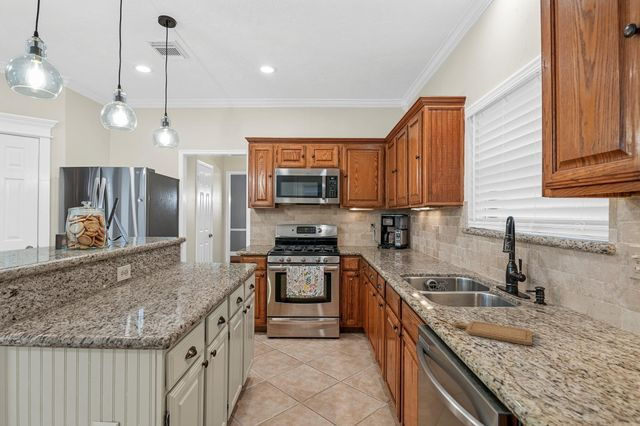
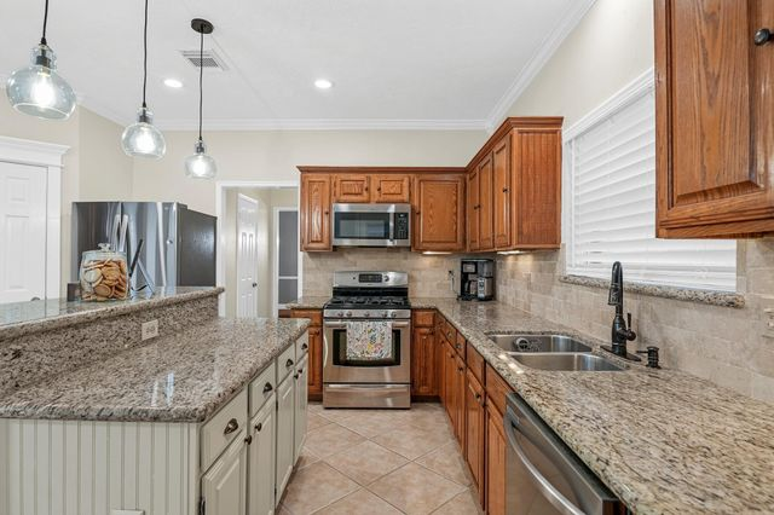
- chopping board [453,320,533,346]
